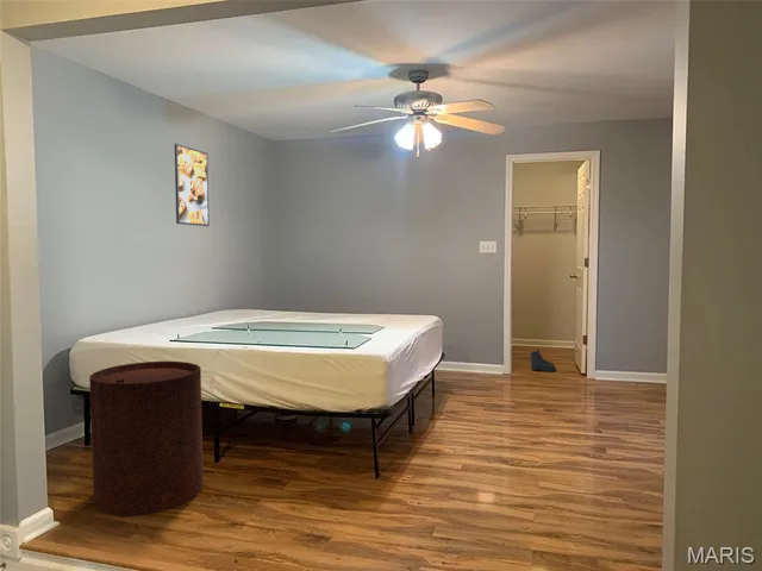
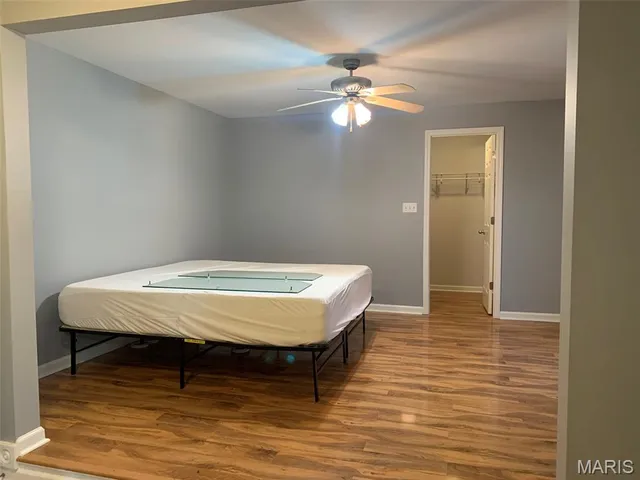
- trash can [88,360,205,516]
- boots [529,349,557,372]
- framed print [174,143,211,227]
